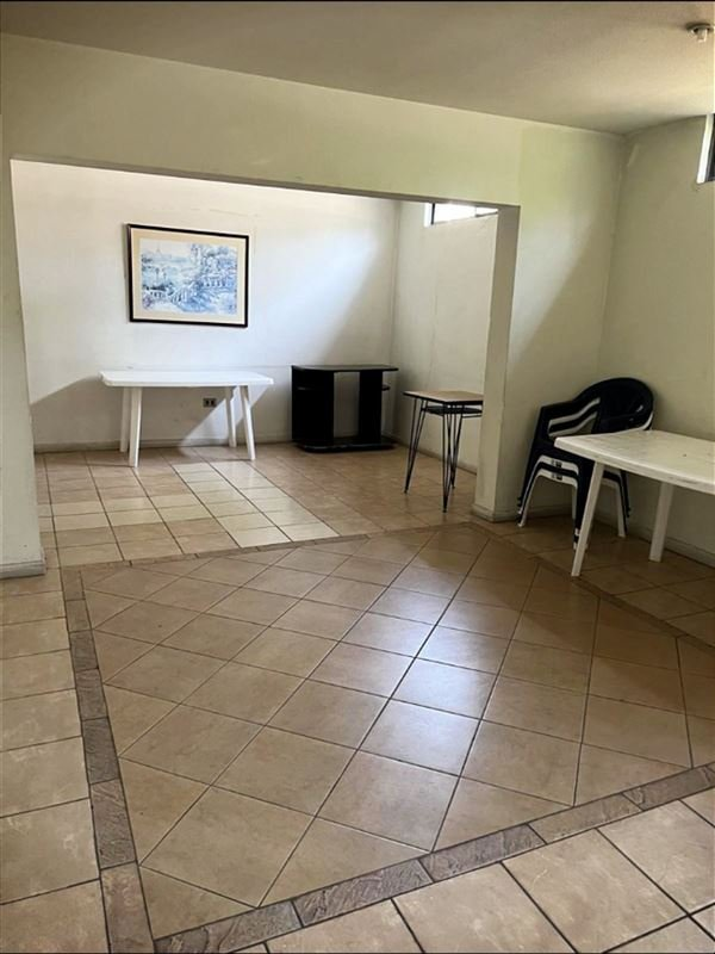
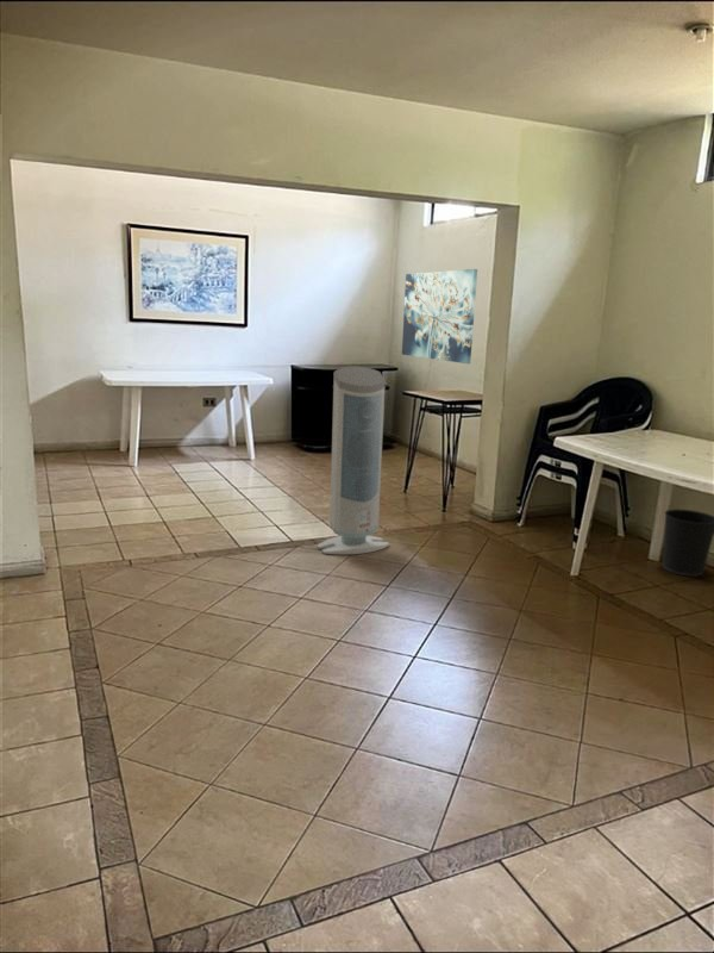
+ wastebasket [662,507,714,578]
+ wall art [401,268,478,365]
+ air purifier [315,365,390,555]
